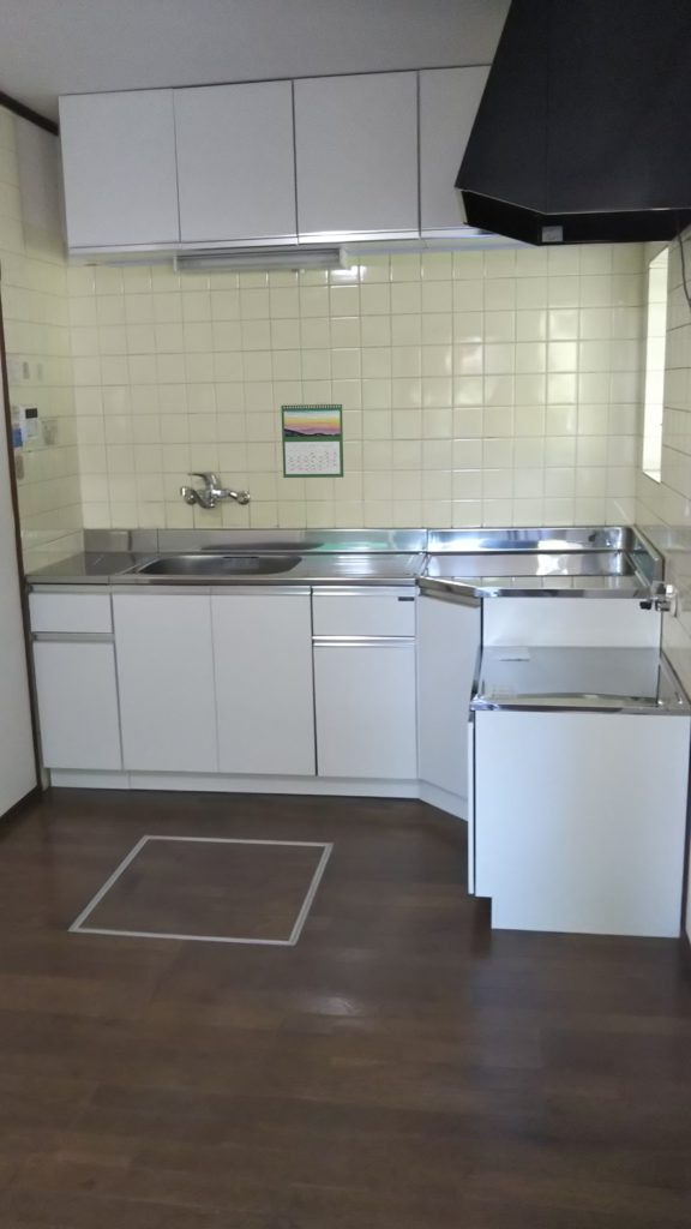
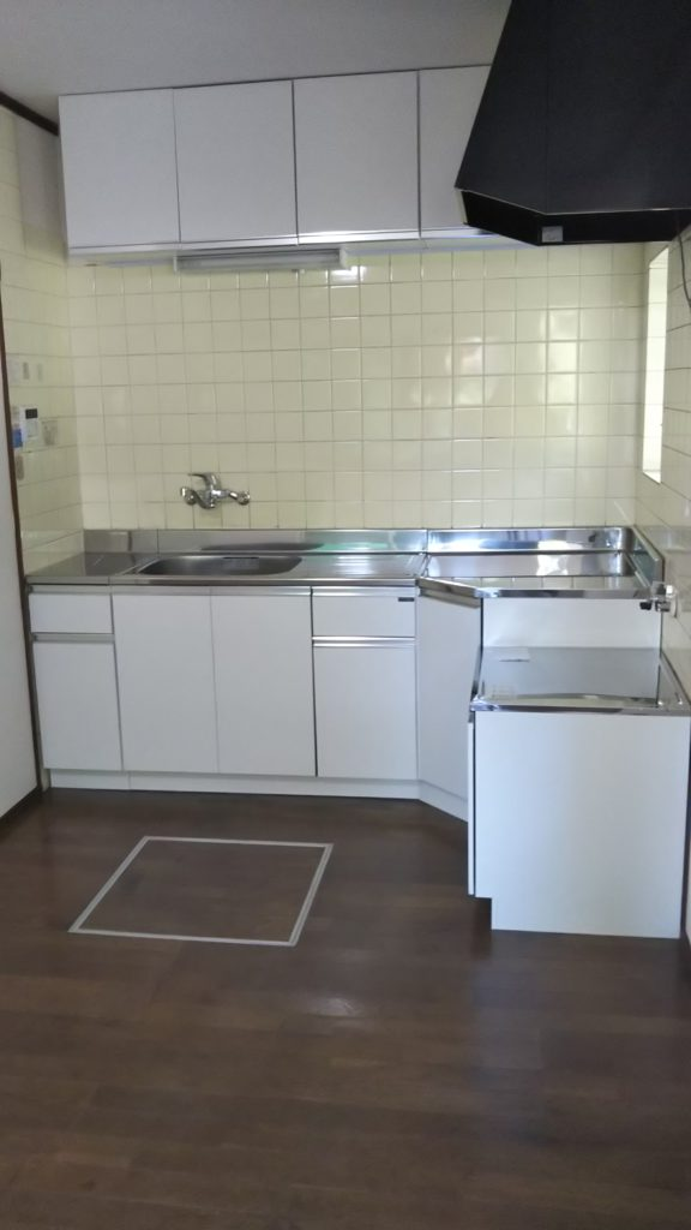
- calendar [280,400,346,479]
